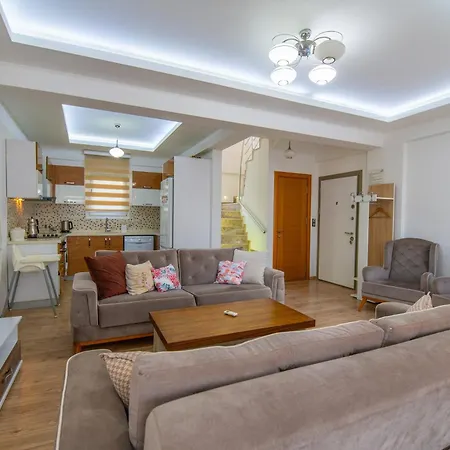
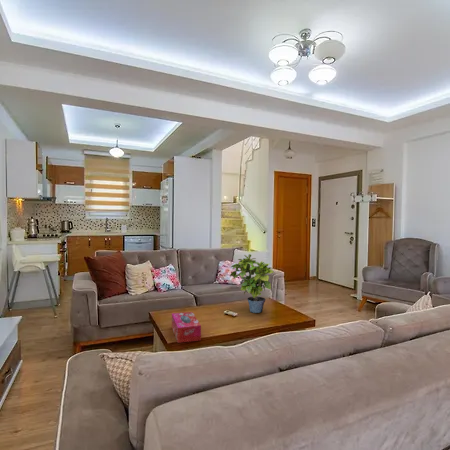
+ potted plant [229,253,275,314]
+ tissue box [171,311,202,344]
